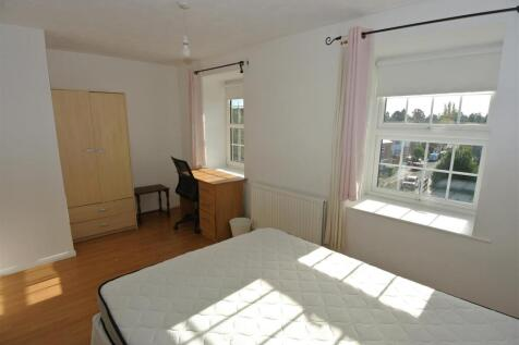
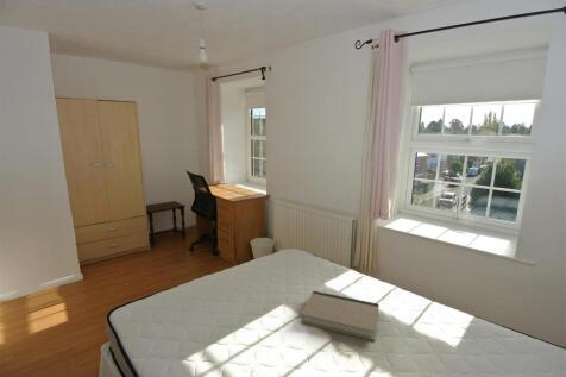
+ book [300,290,381,341]
